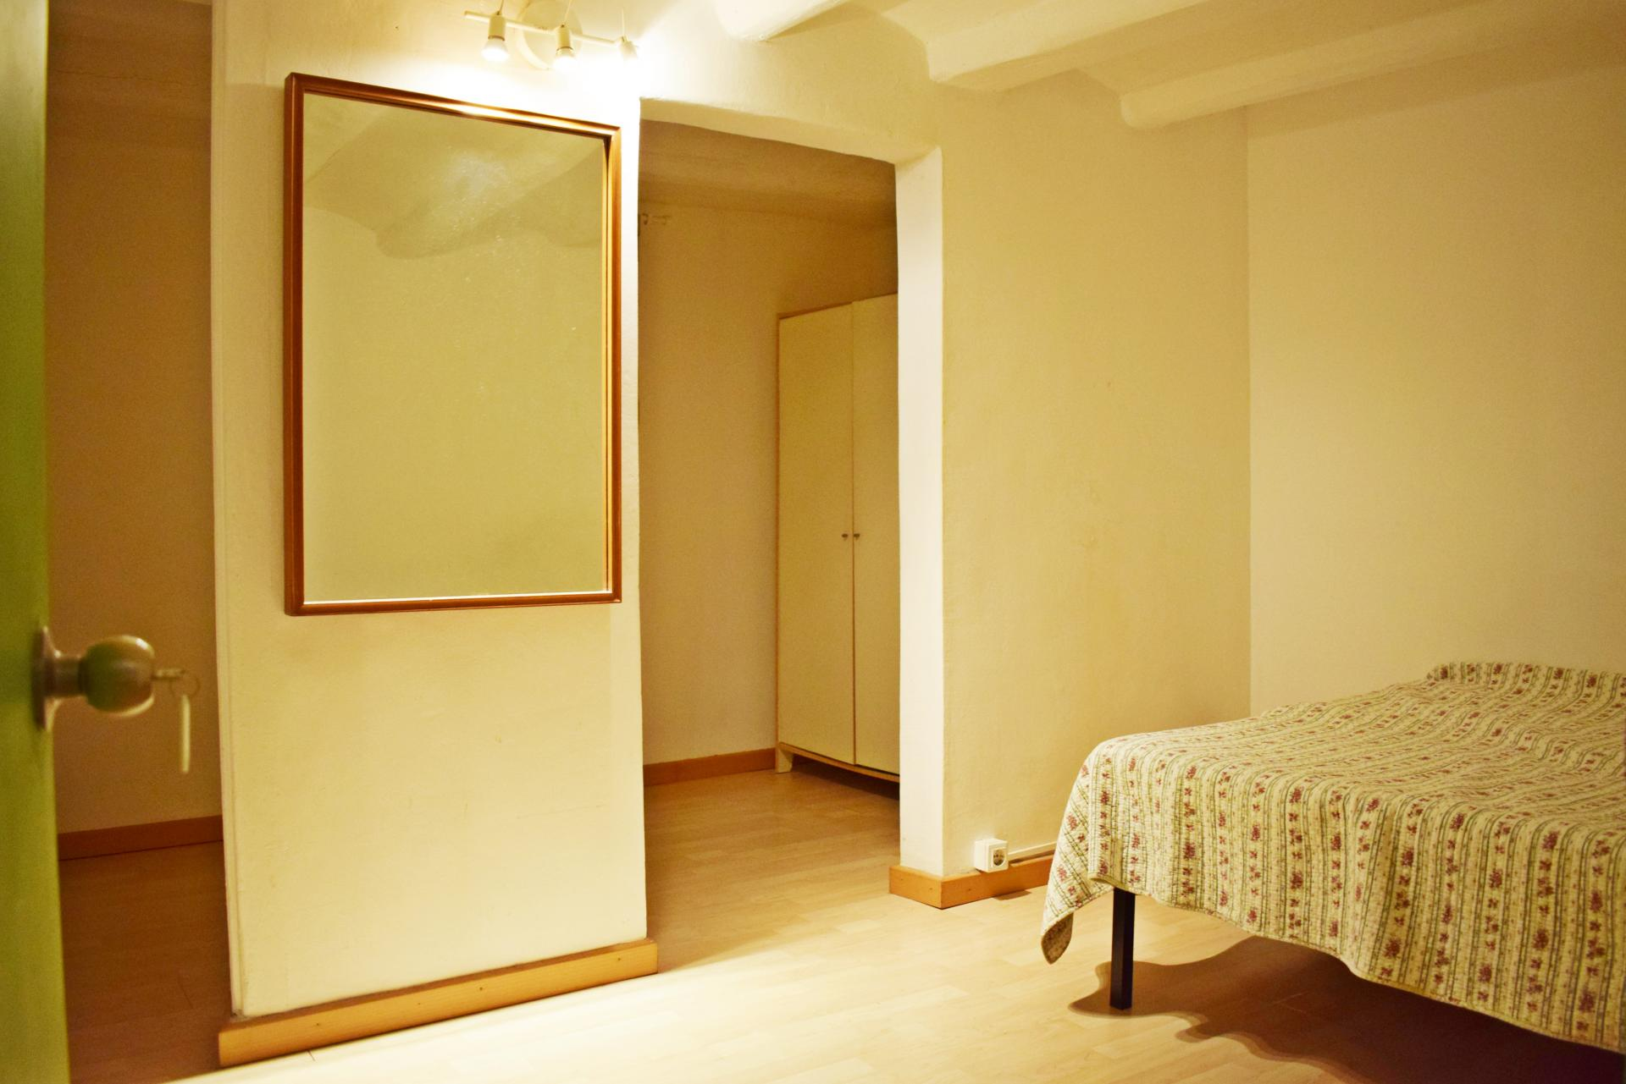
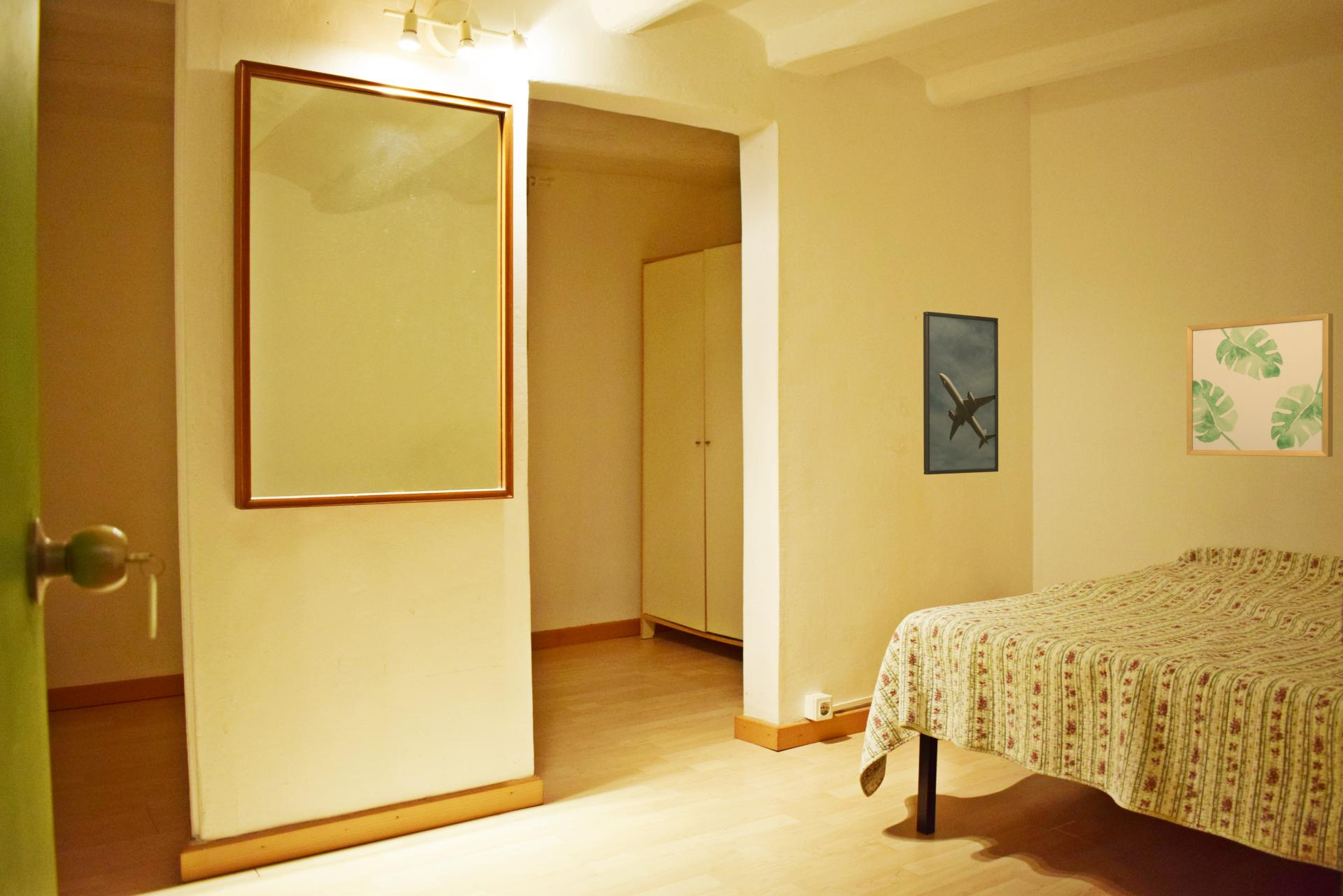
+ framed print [923,311,999,475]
+ wall art [1186,313,1334,457]
